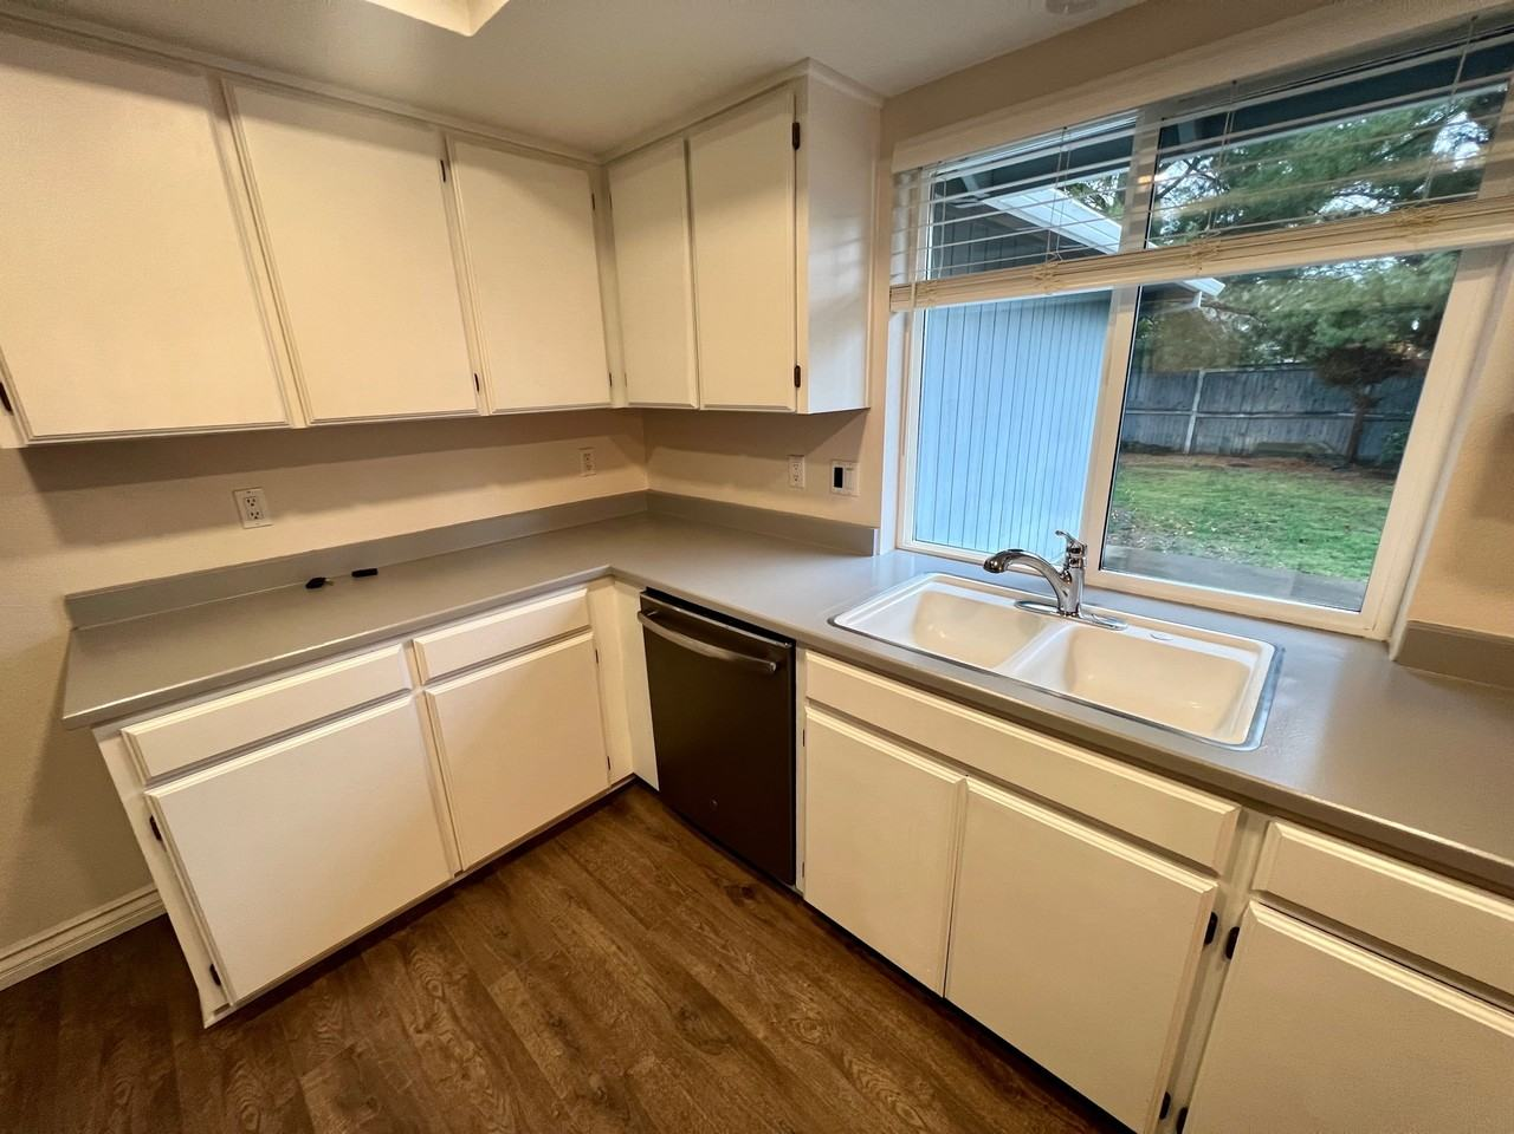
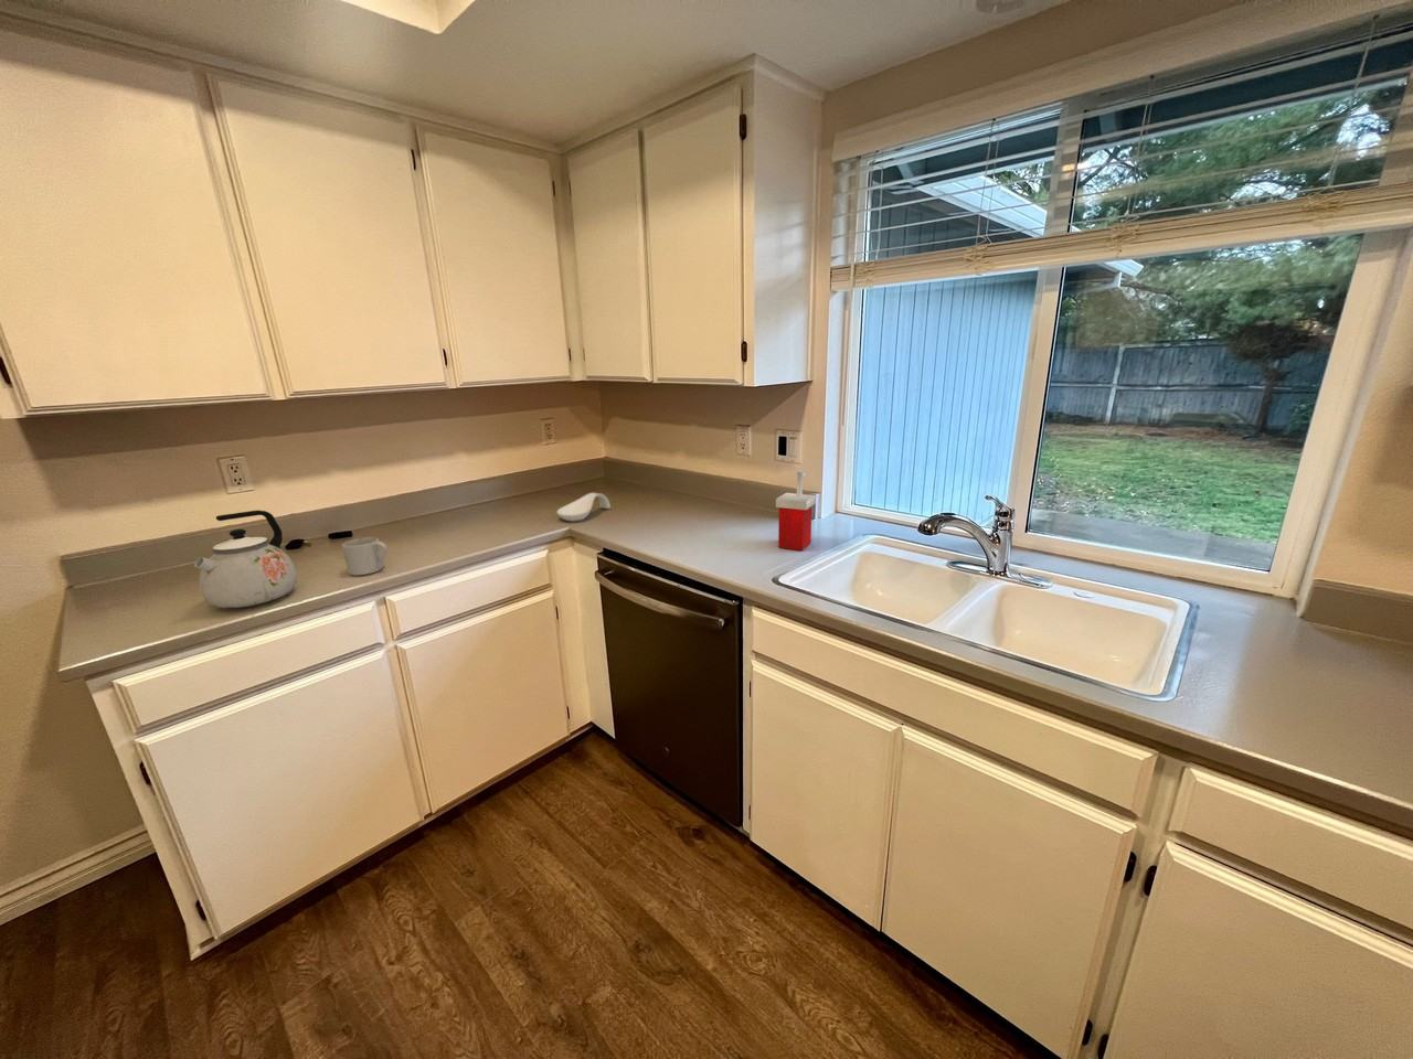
+ soap dispenser [775,469,817,552]
+ mug [342,536,388,576]
+ kettle [194,509,298,608]
+ spoon rest [555,492,612,523]
